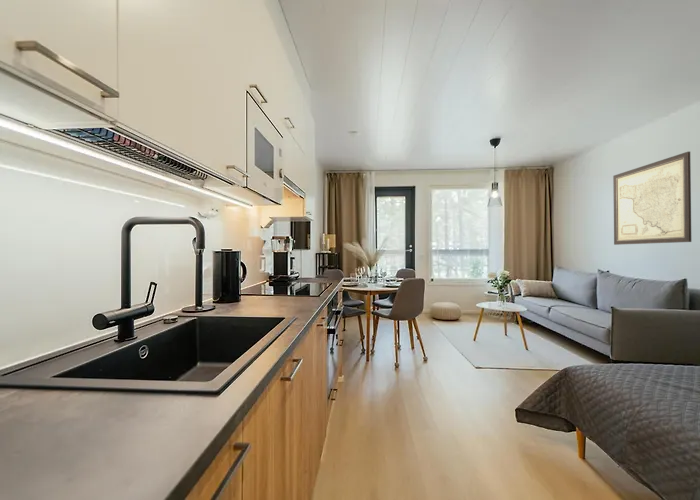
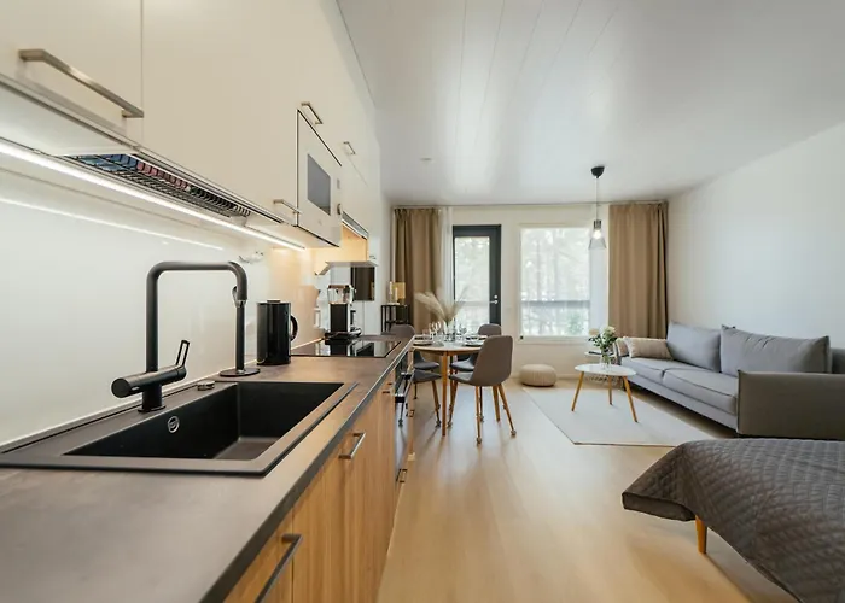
- wall art [612,151,692,246]
